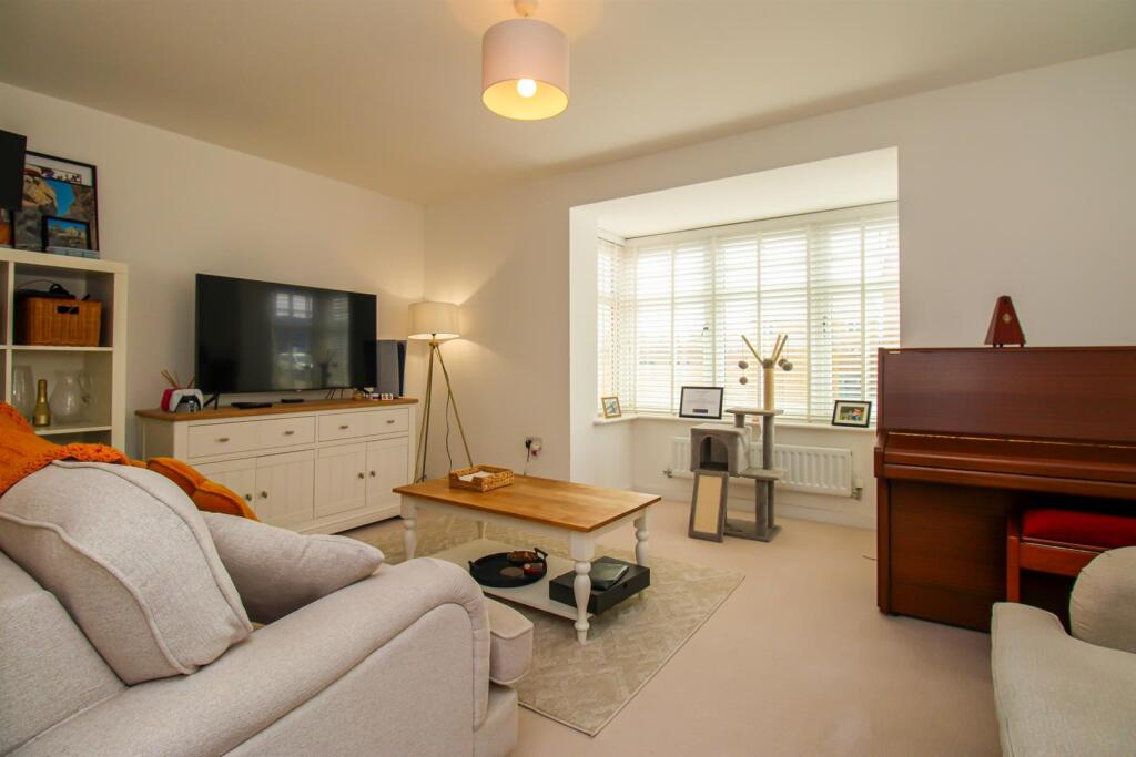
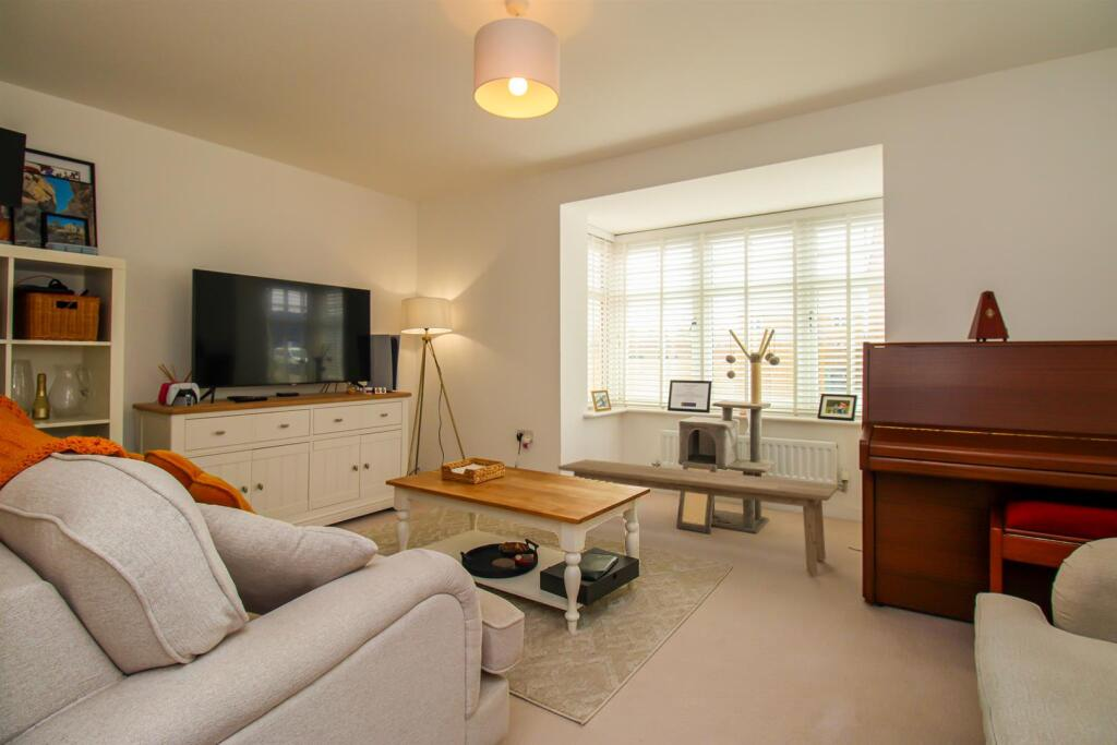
+ bench [556,458,841,575]
